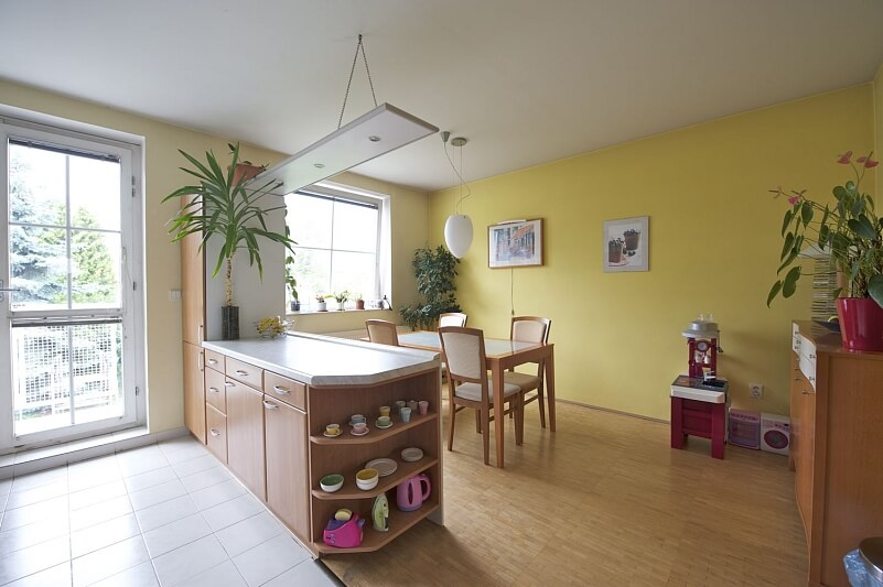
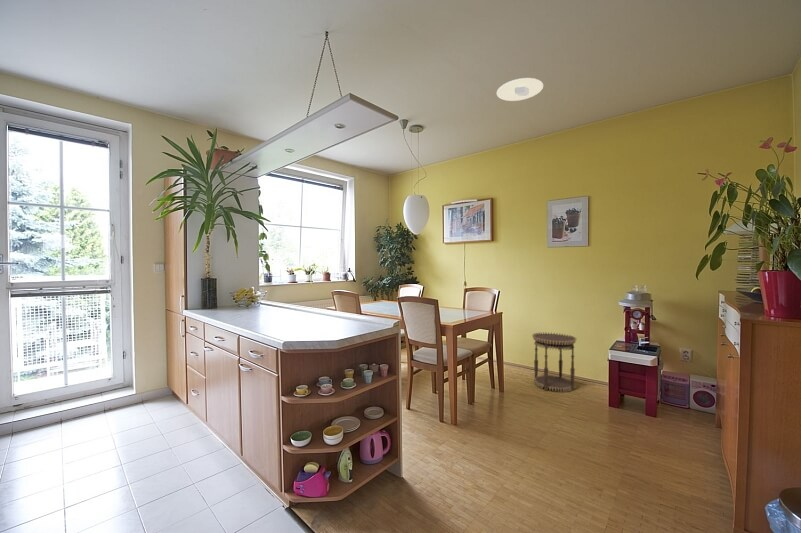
+ side table [531,331,578,393]
+ recessed light [496,77,544,102]
